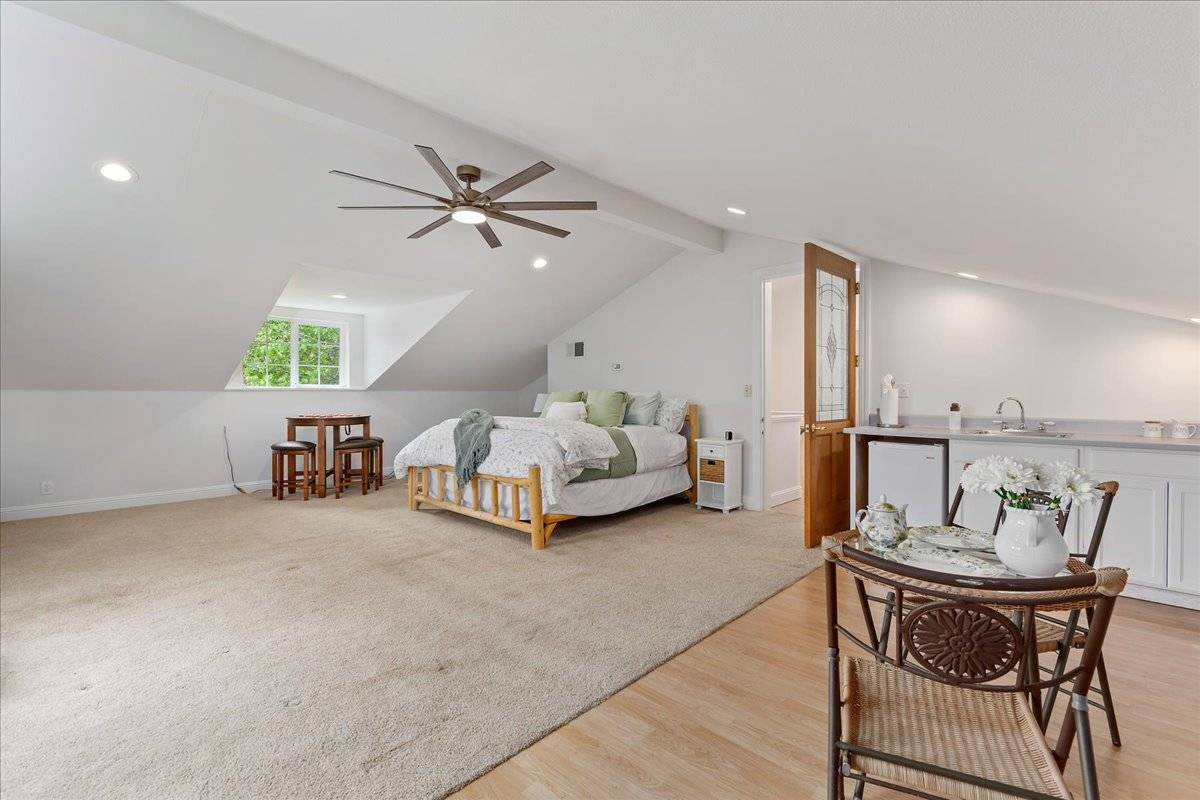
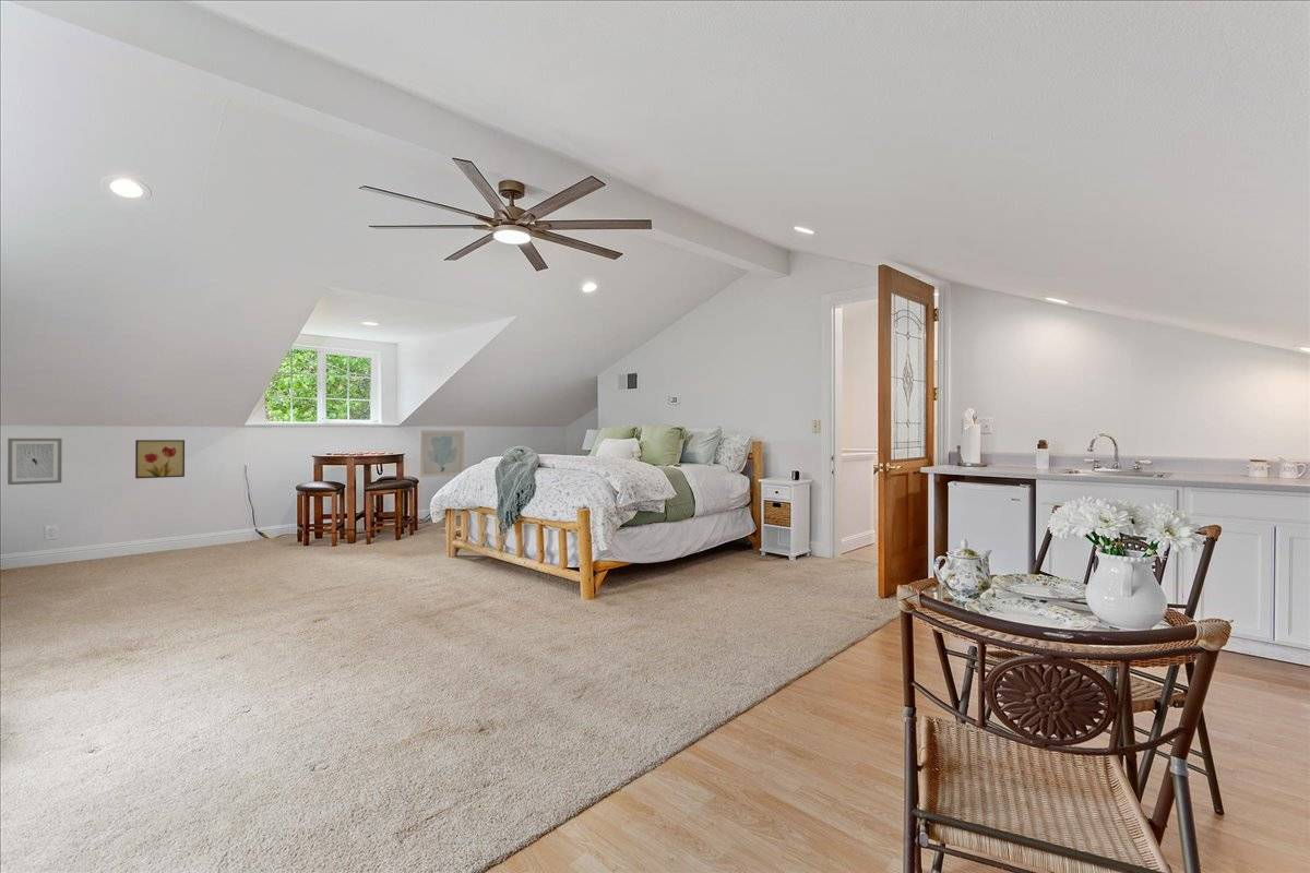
+ wall art [7,438,63,486]
+ wall art [419,429,465,478]
+ wall art [134,439,186,479]
